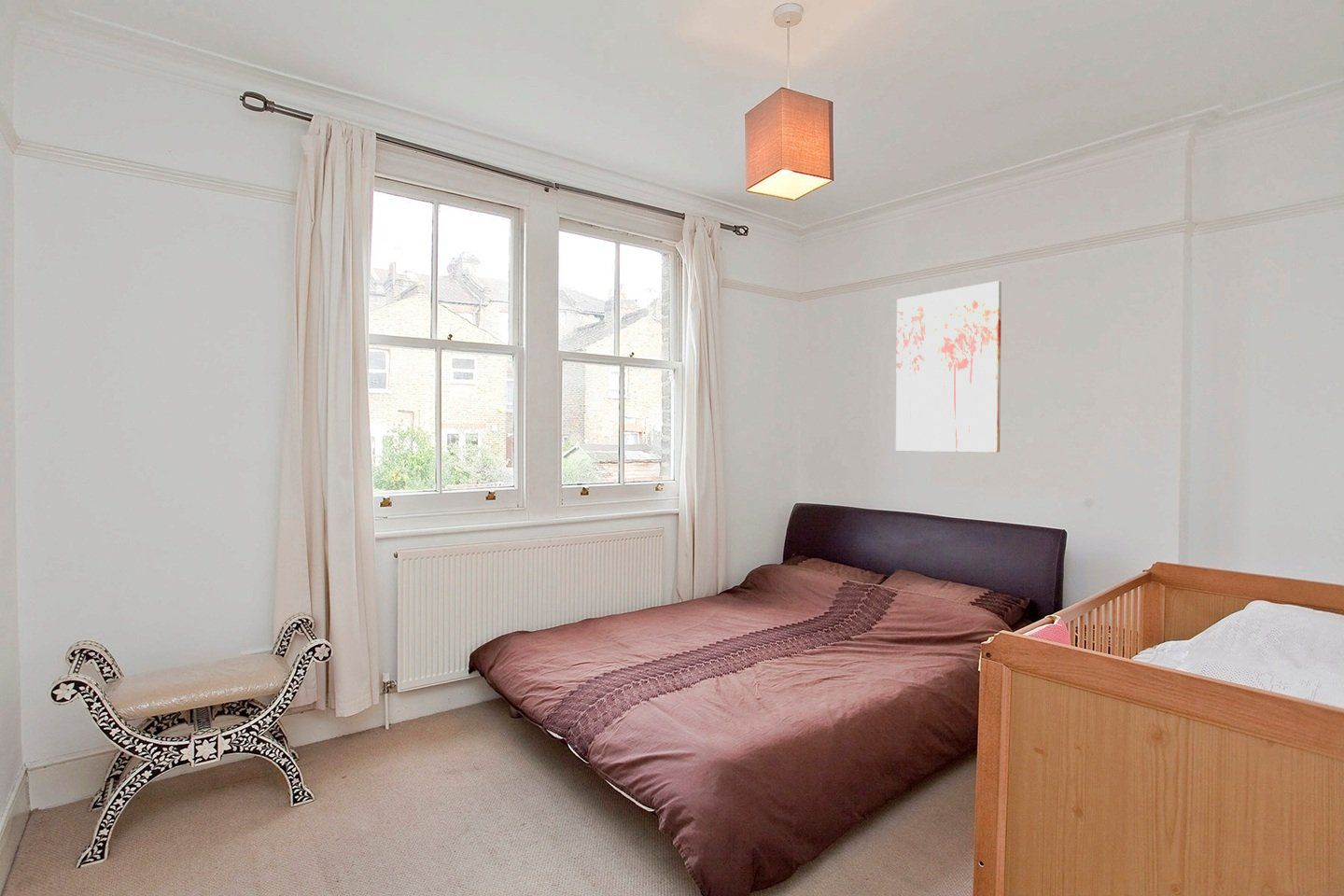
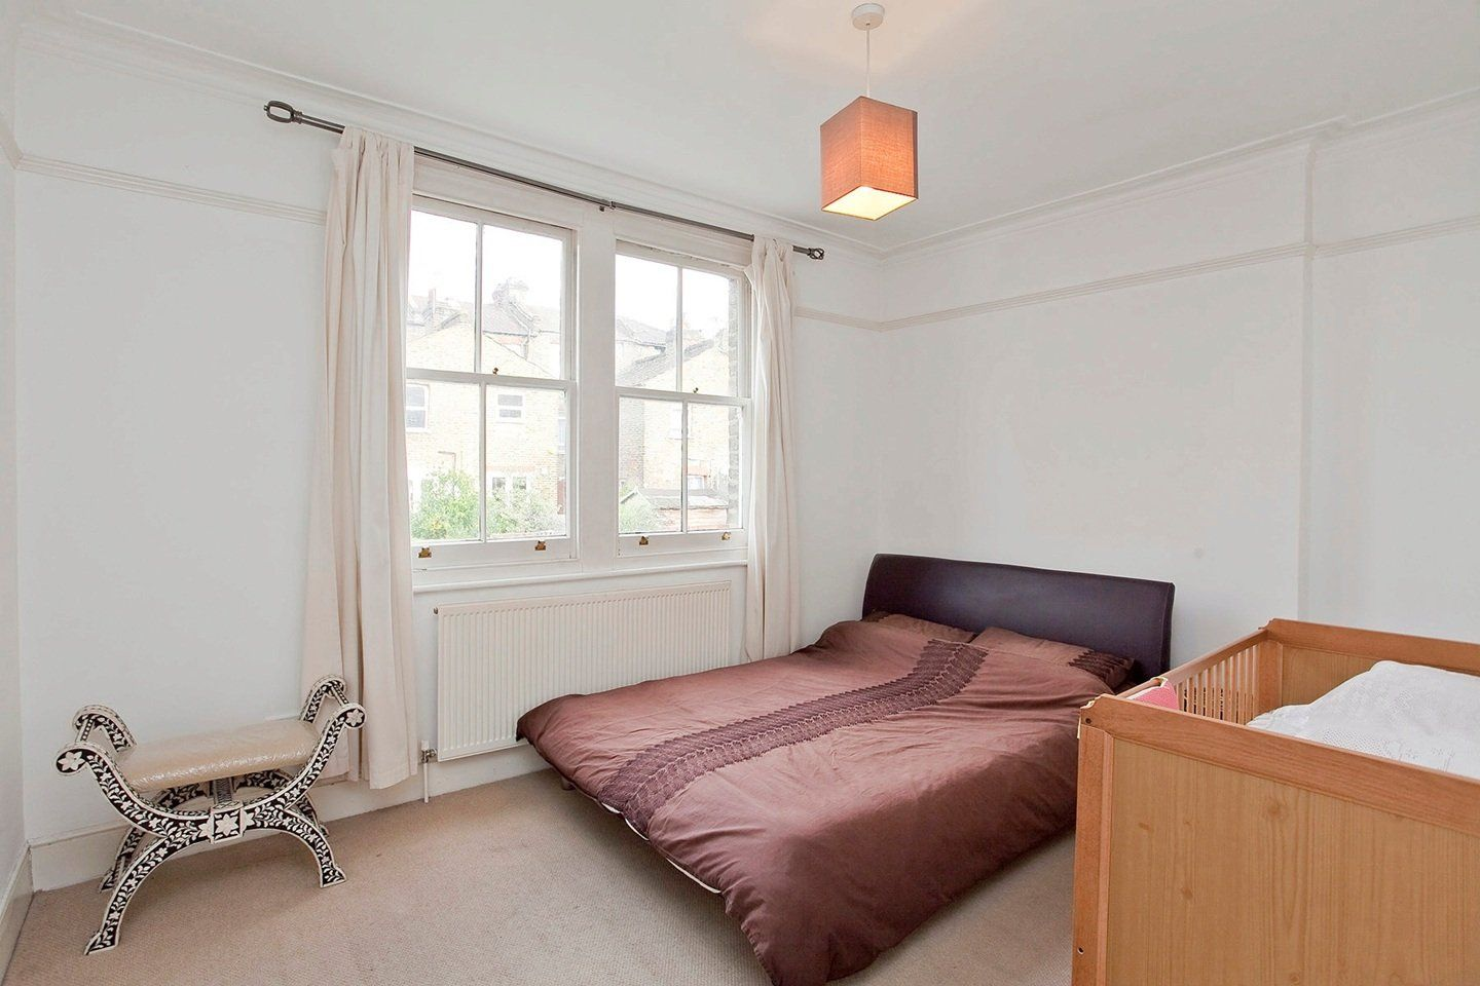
- wall art [895,280,1002,454]
